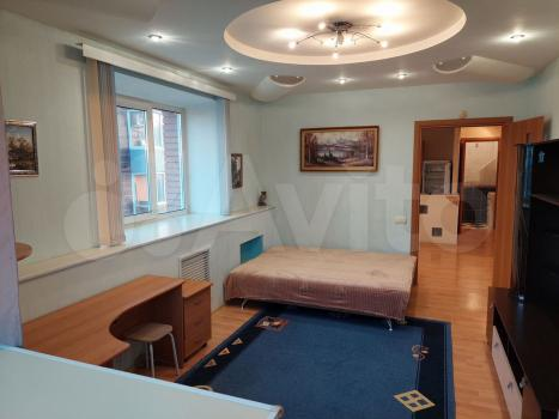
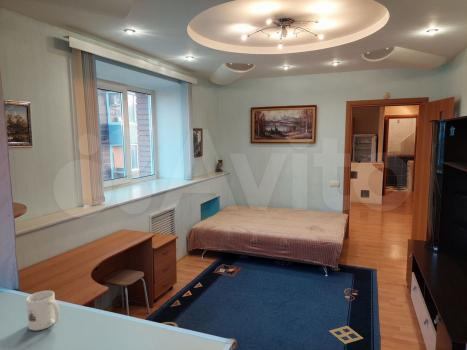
+ mug [25,290,61,331]
